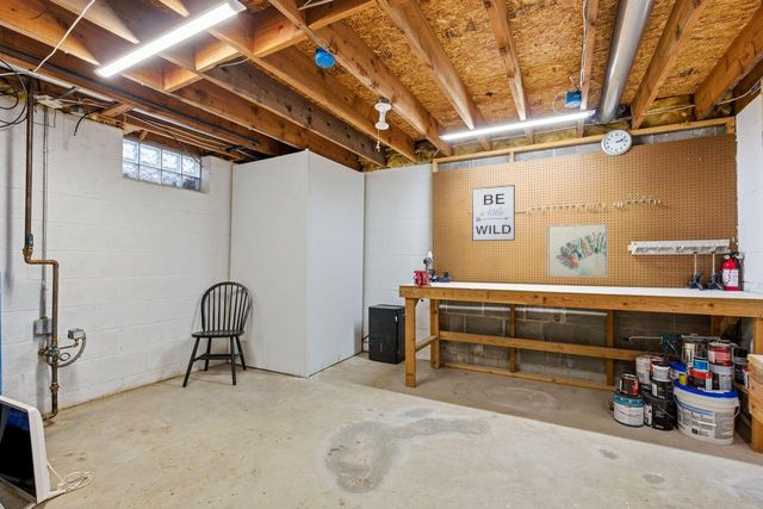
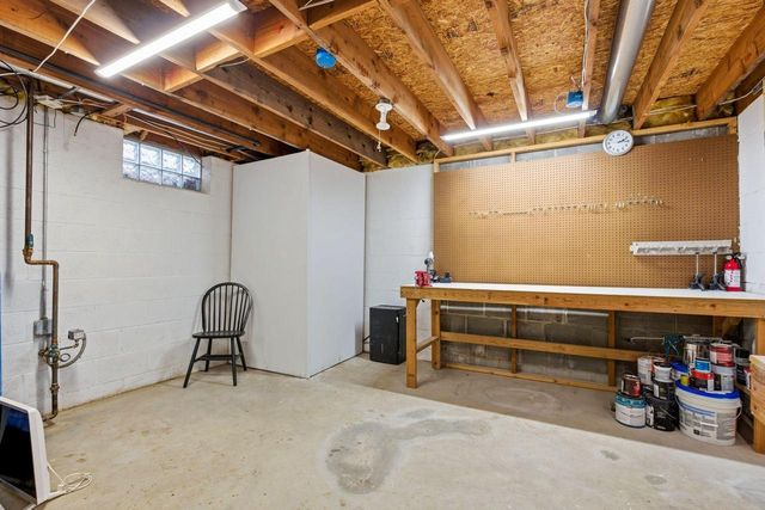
- wall art [471,184,516,242]
- wall art [546,222,609,279]
